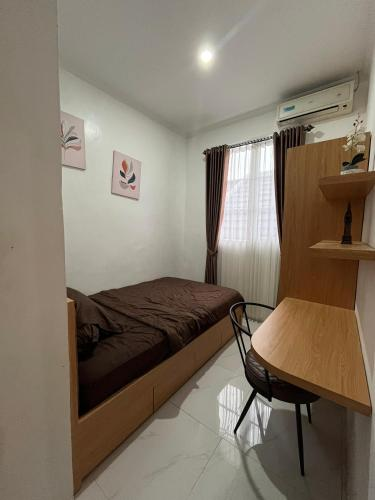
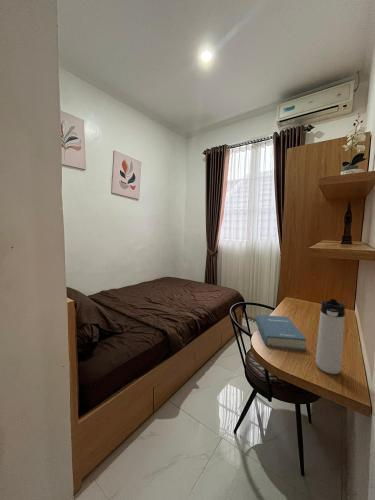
+ hardback book [255,314,307,352]
+ thermos bottle [315,298,346,375]
